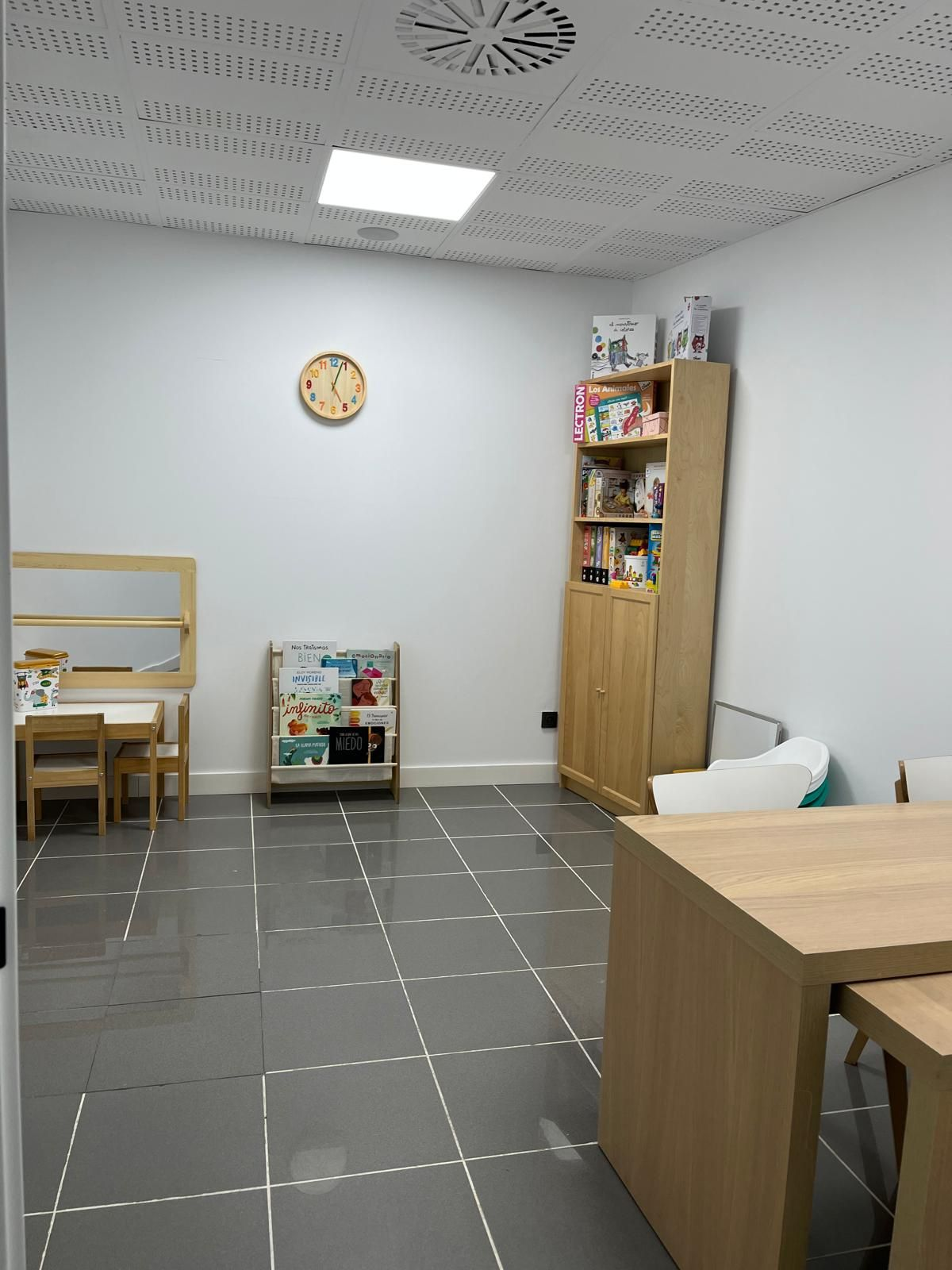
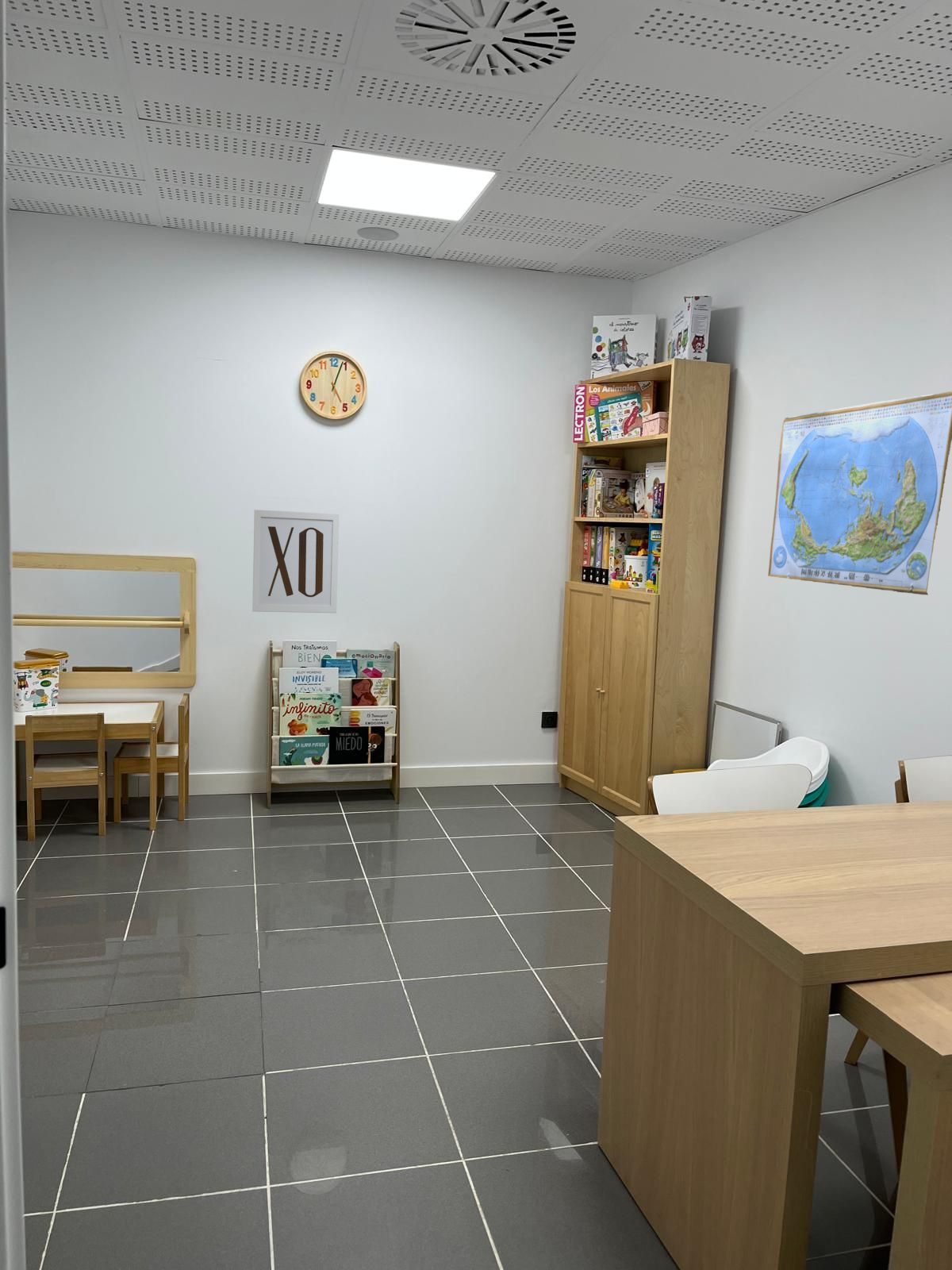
+ wall art [251,509,340,614]
+ world map [767,391,952,596]
